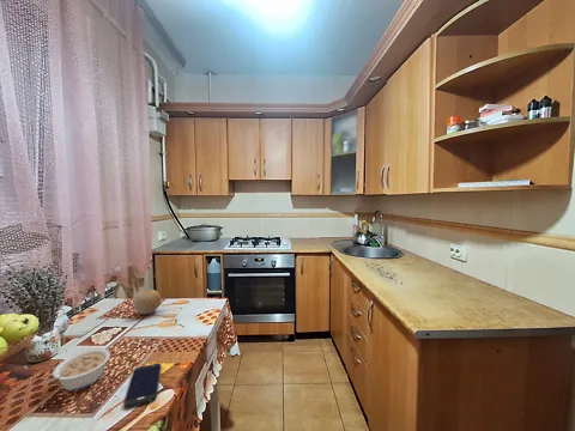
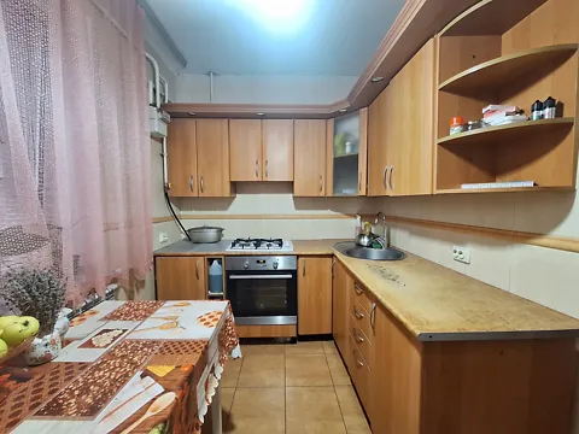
- legume [43,347,111,391]
- fruit [133,289,163,316]
- smartphone [123,363,162,409]
